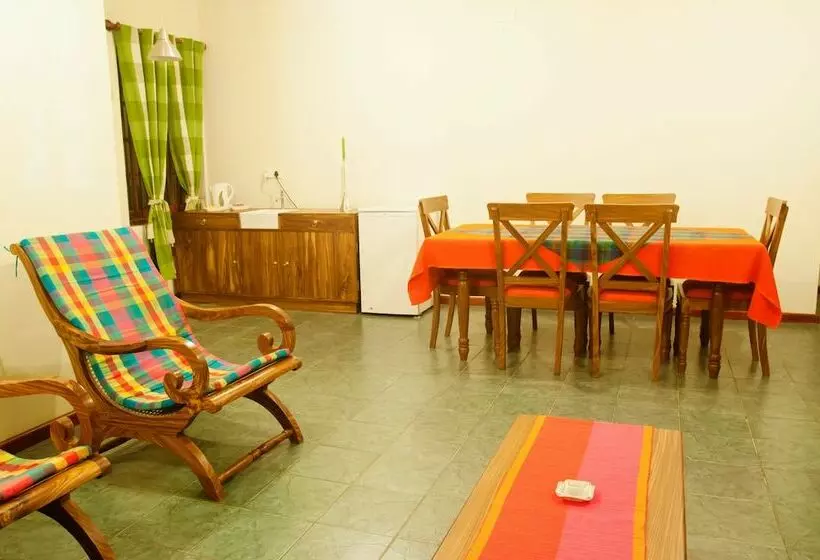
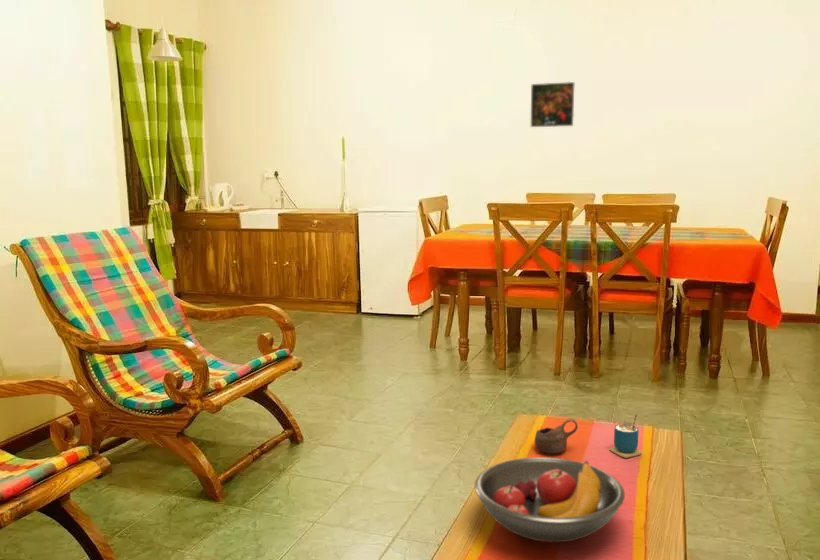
+ fruit bowl [474,456,626,543]
+ cup [534,418,579,454]
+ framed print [530,81,575,128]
+ cup [608,413,643,459]
